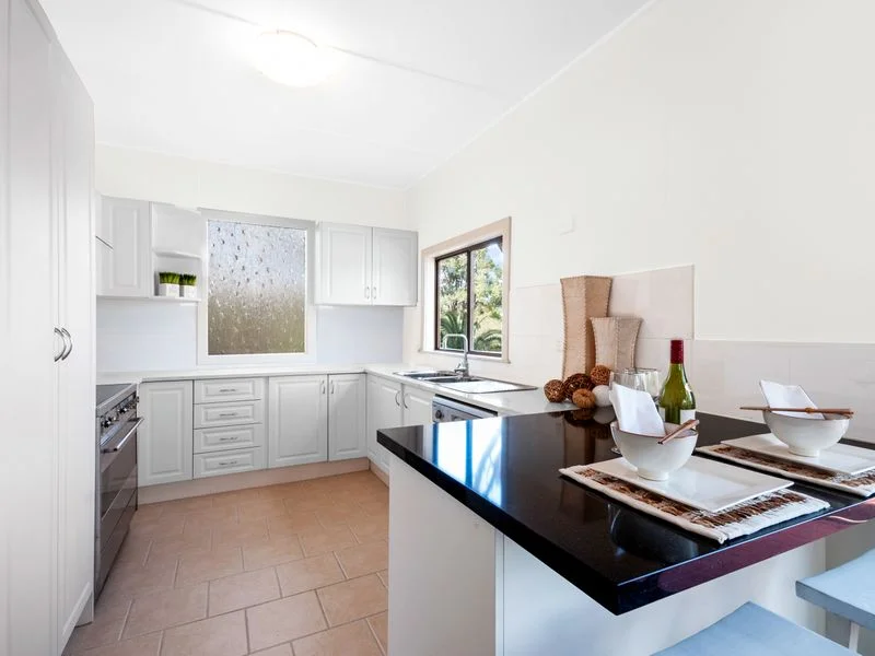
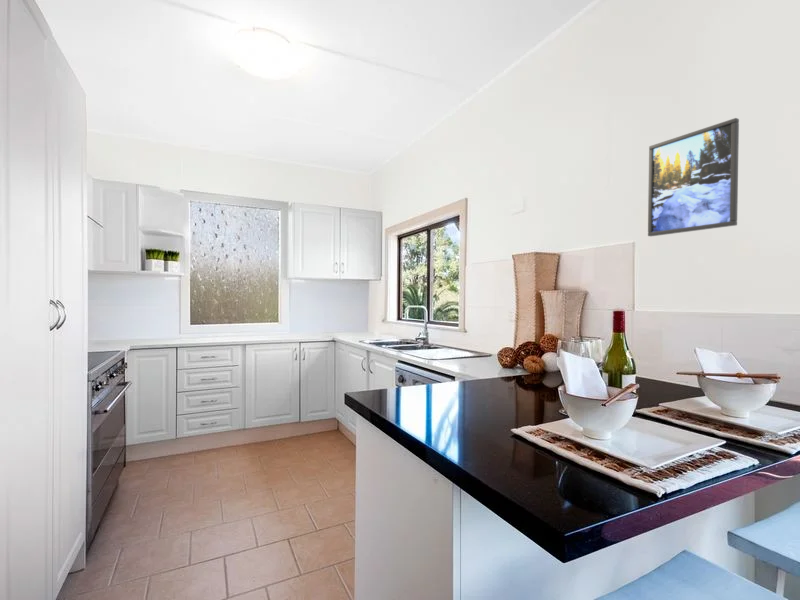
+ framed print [647,117,740,237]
